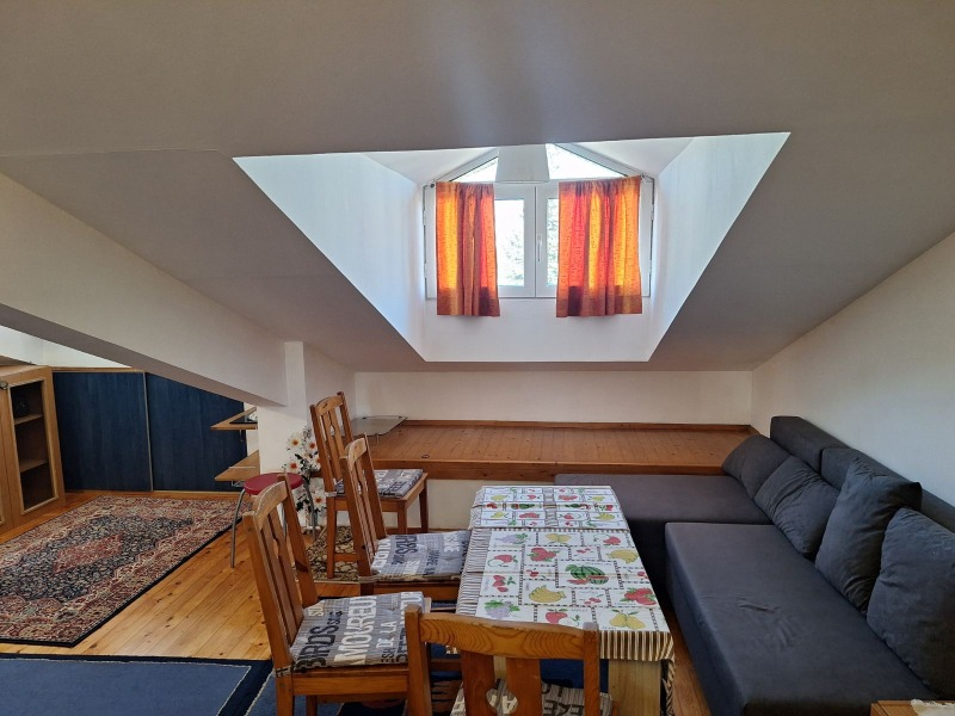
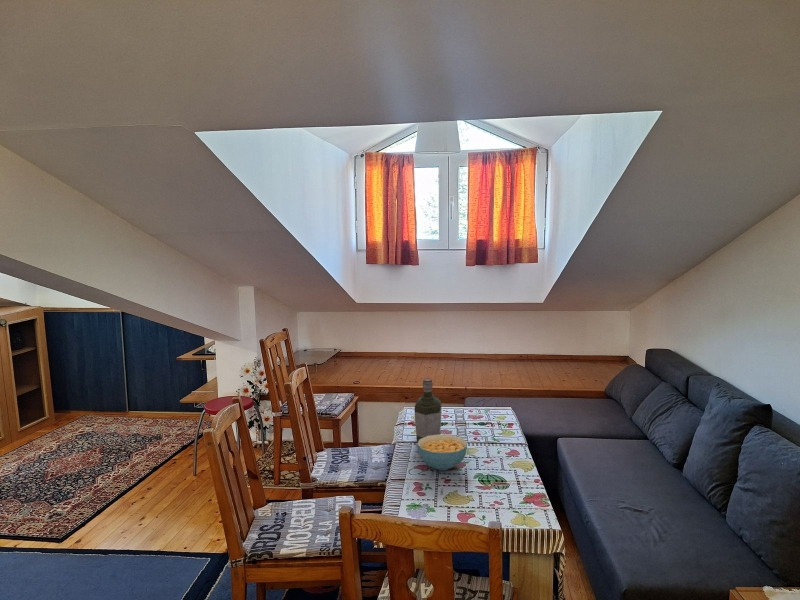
+ cereal bowl [416,433,468,471]
+ bottle [414,377,442,443]
